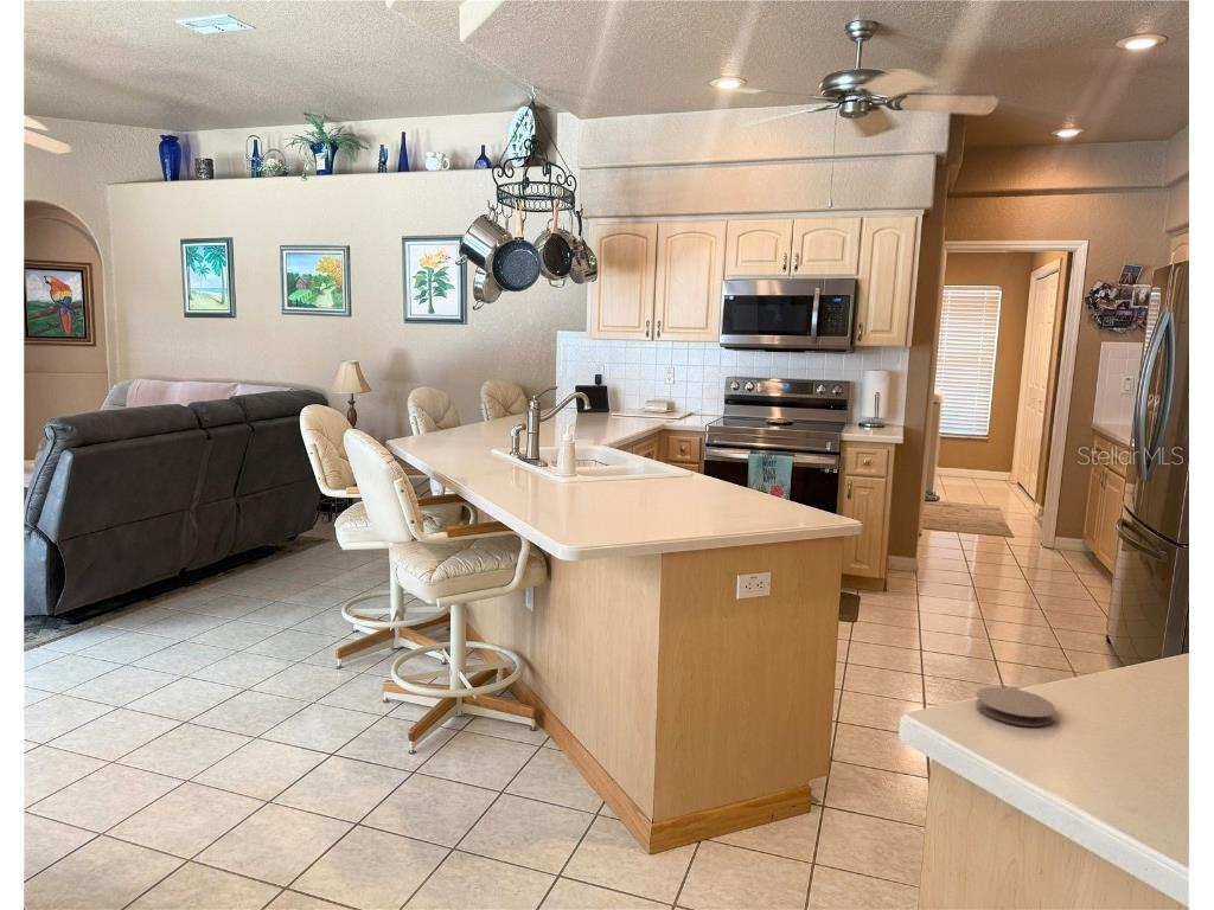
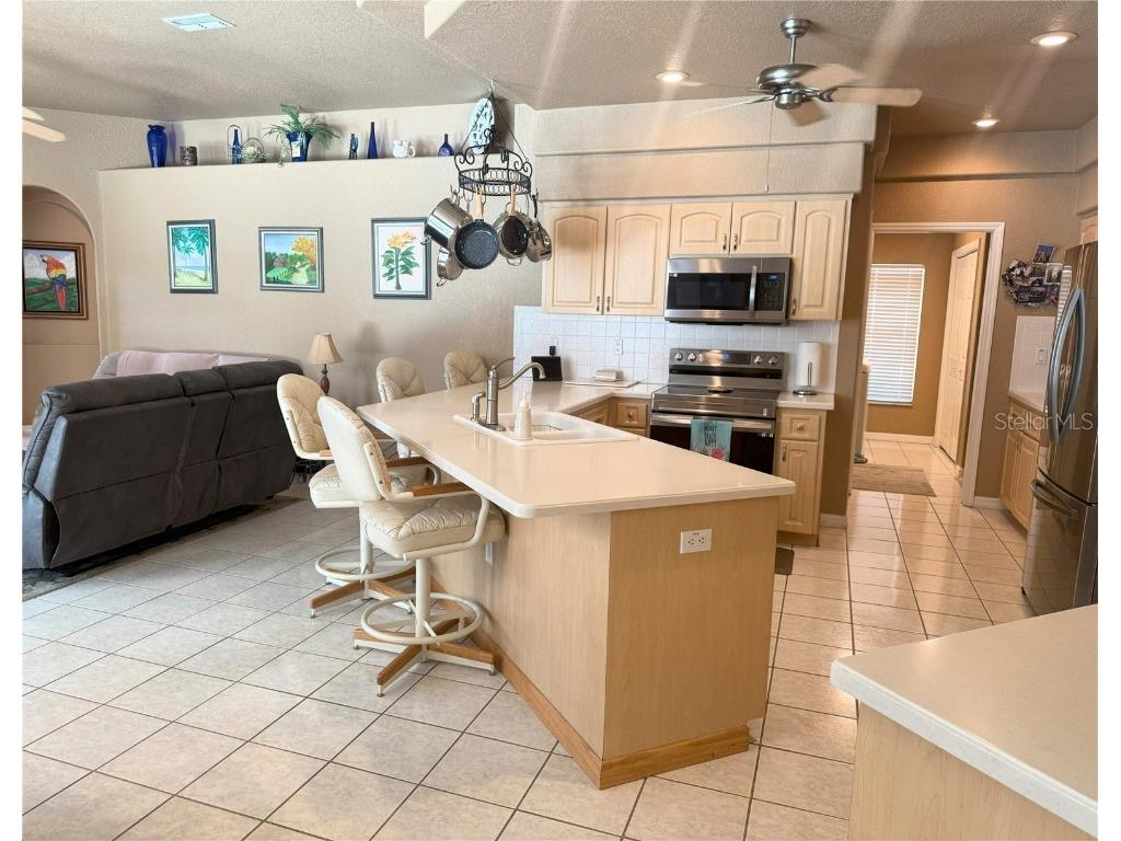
- coaster [975,686,1056,728]
